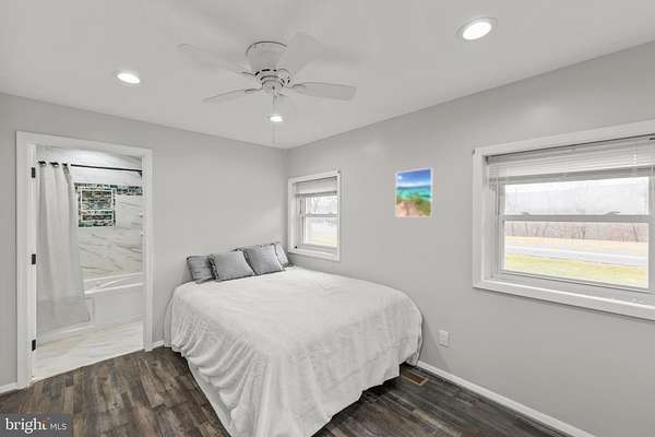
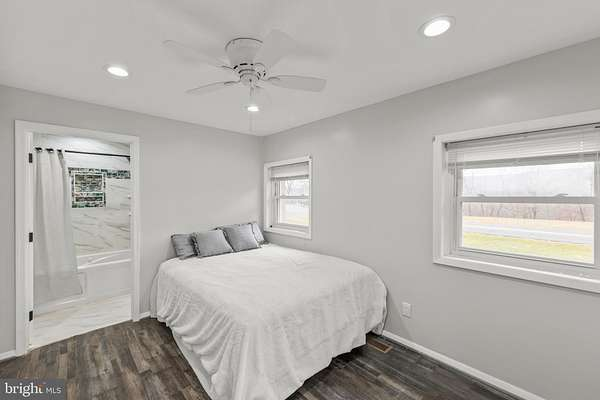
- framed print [395,167,434,217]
